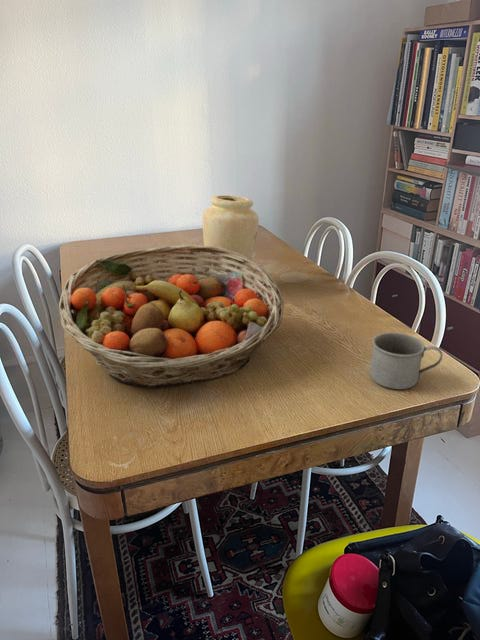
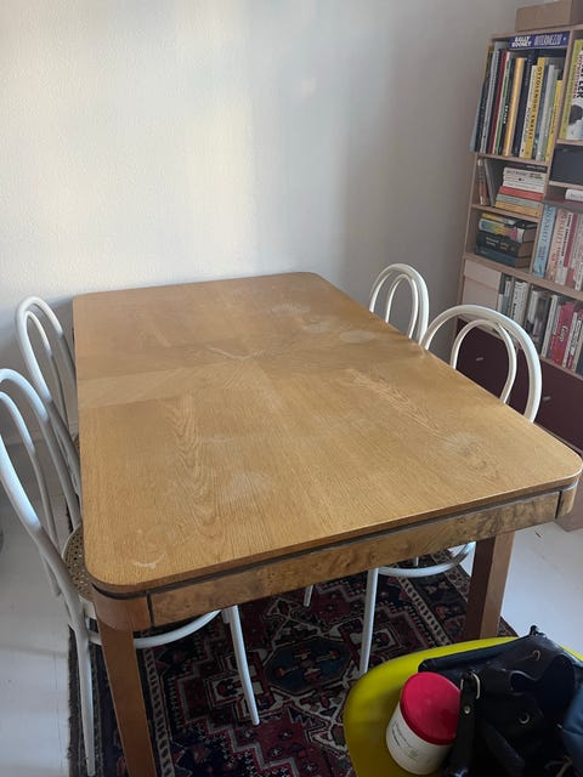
- fruit basket [58,244,285,389]
- mug [369,331,443,390]
- vase [202,194,260,273]
